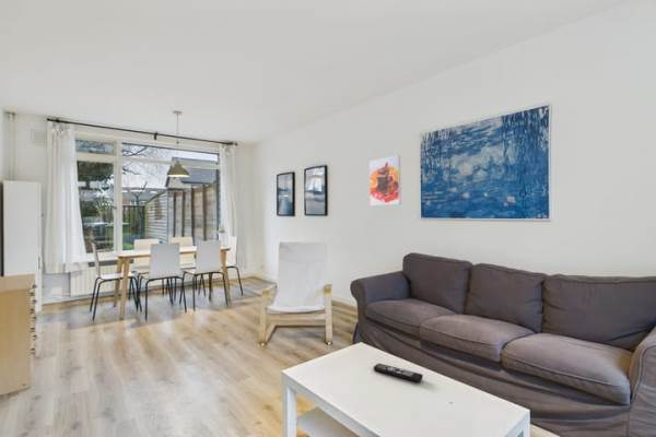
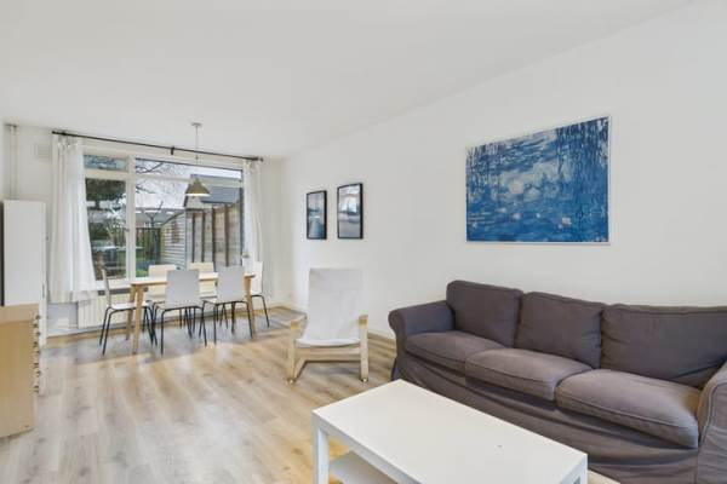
- remote control [373,363,424,383]
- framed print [368,154,402,206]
